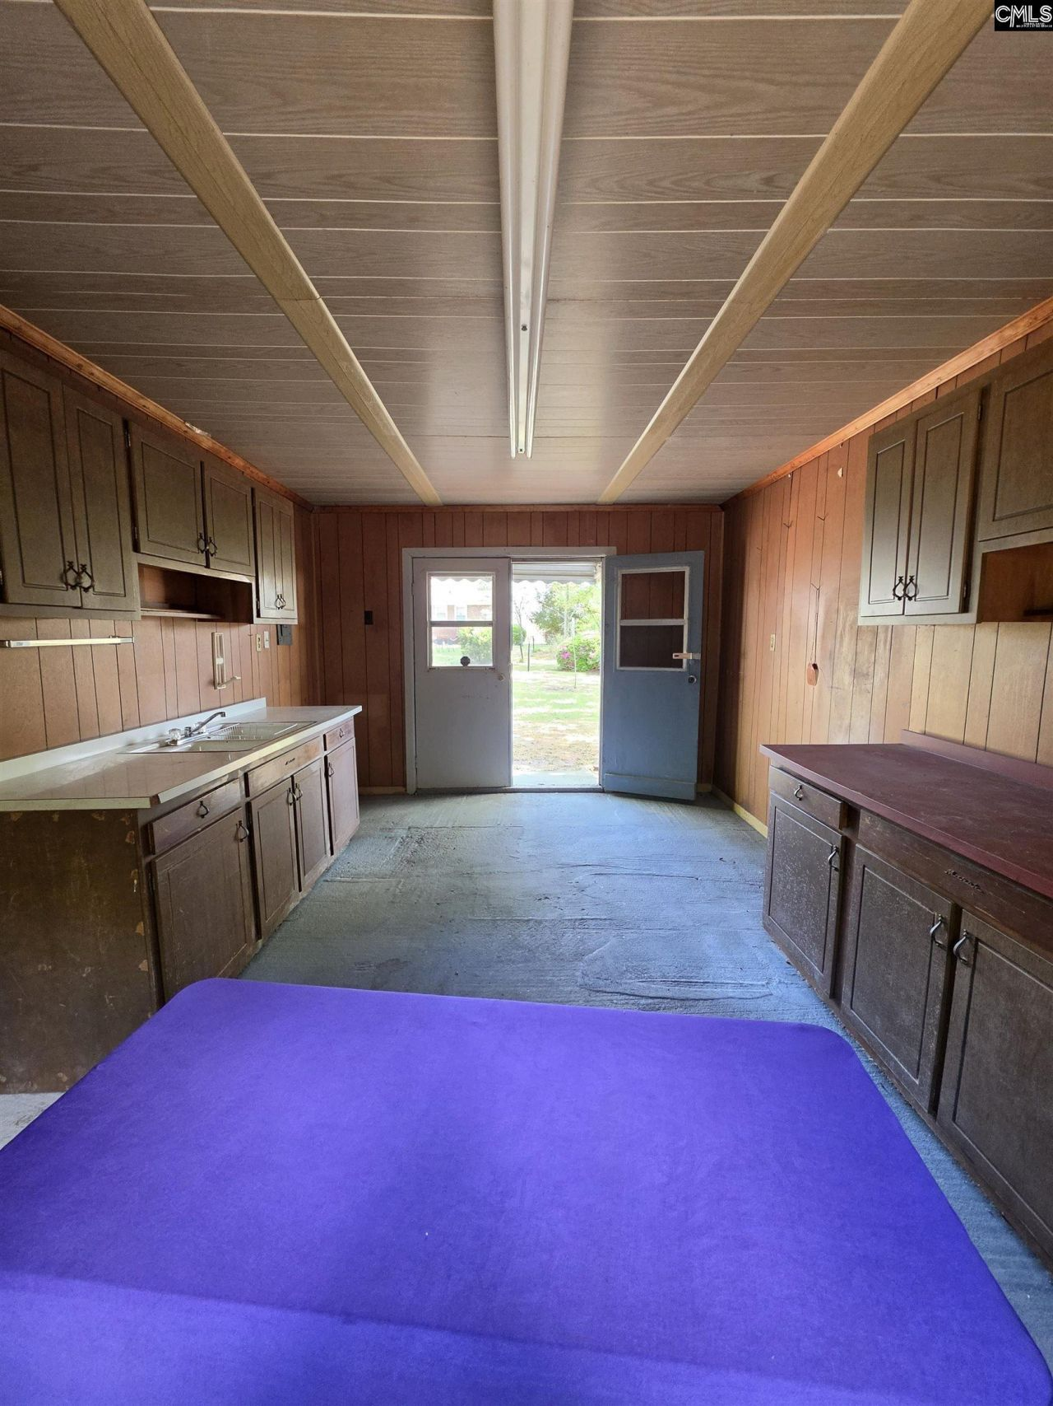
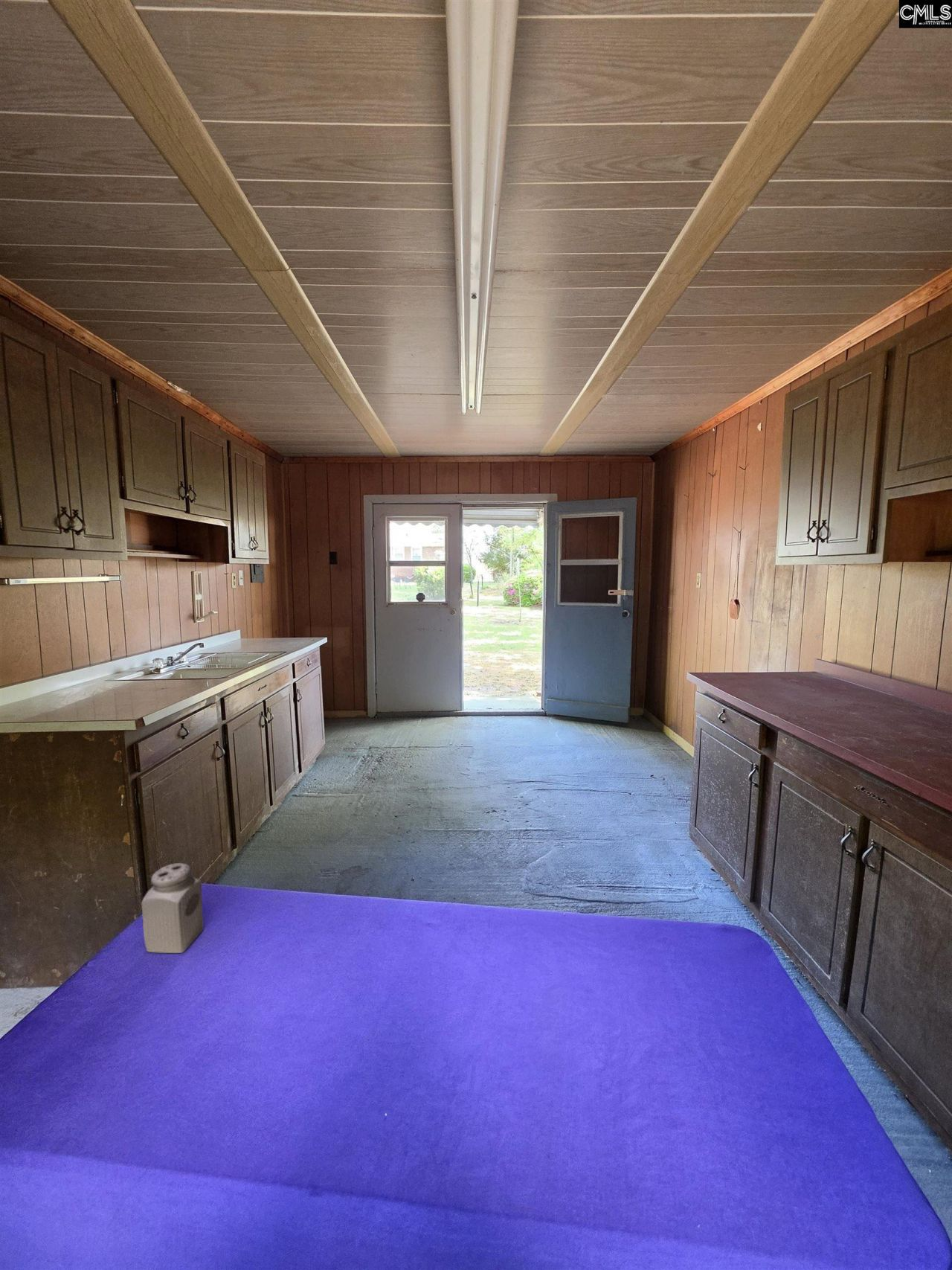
+ salt shaker [141,862,205,954]
